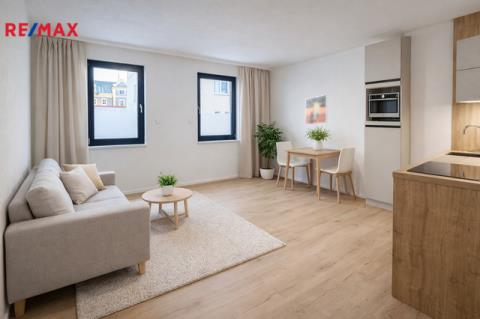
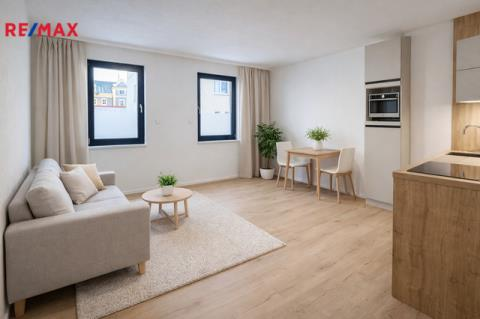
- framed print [304,94,329,126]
